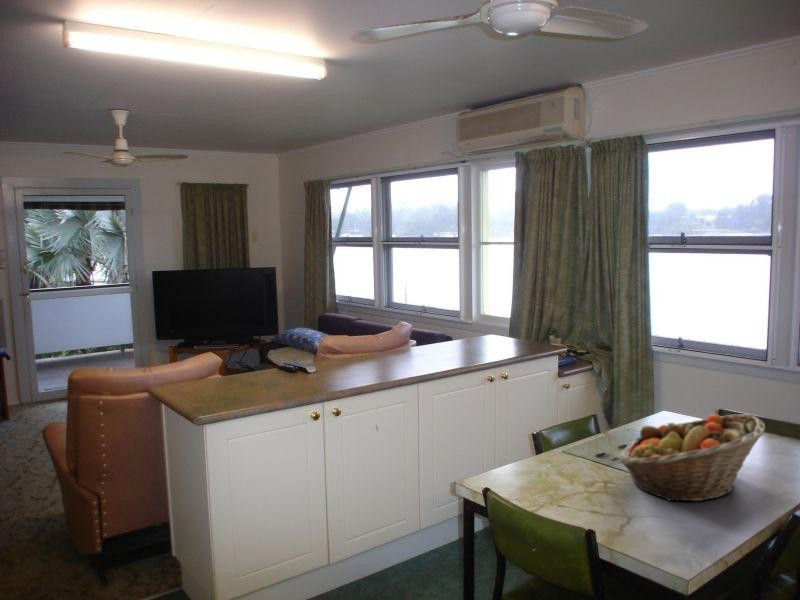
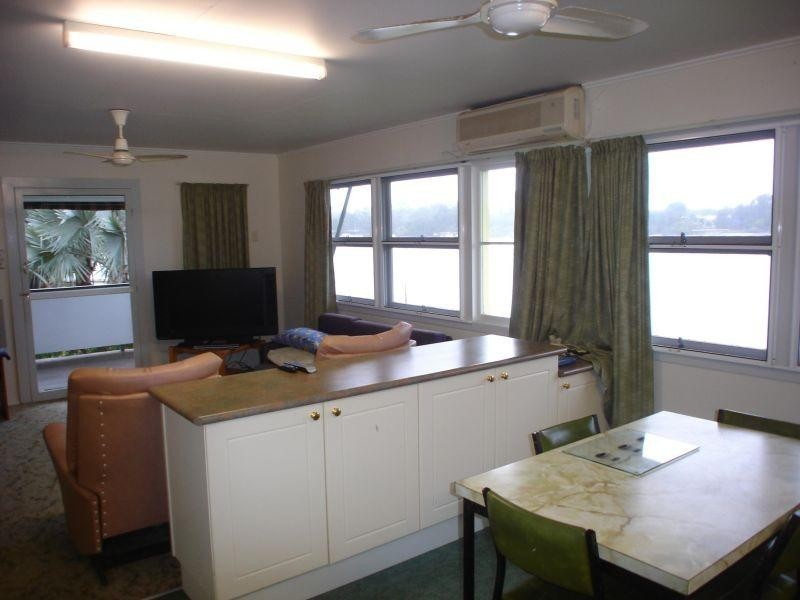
- fruit basket [617,413,766,502]
